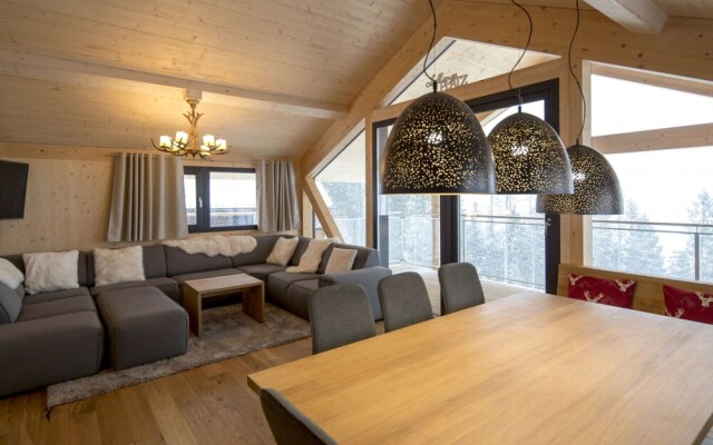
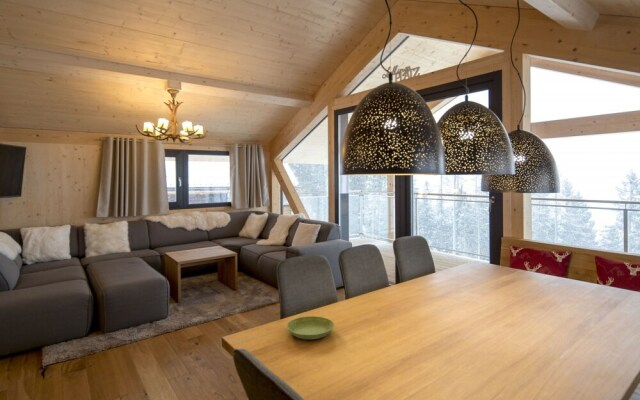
+ saucer [286,315,335,340]
